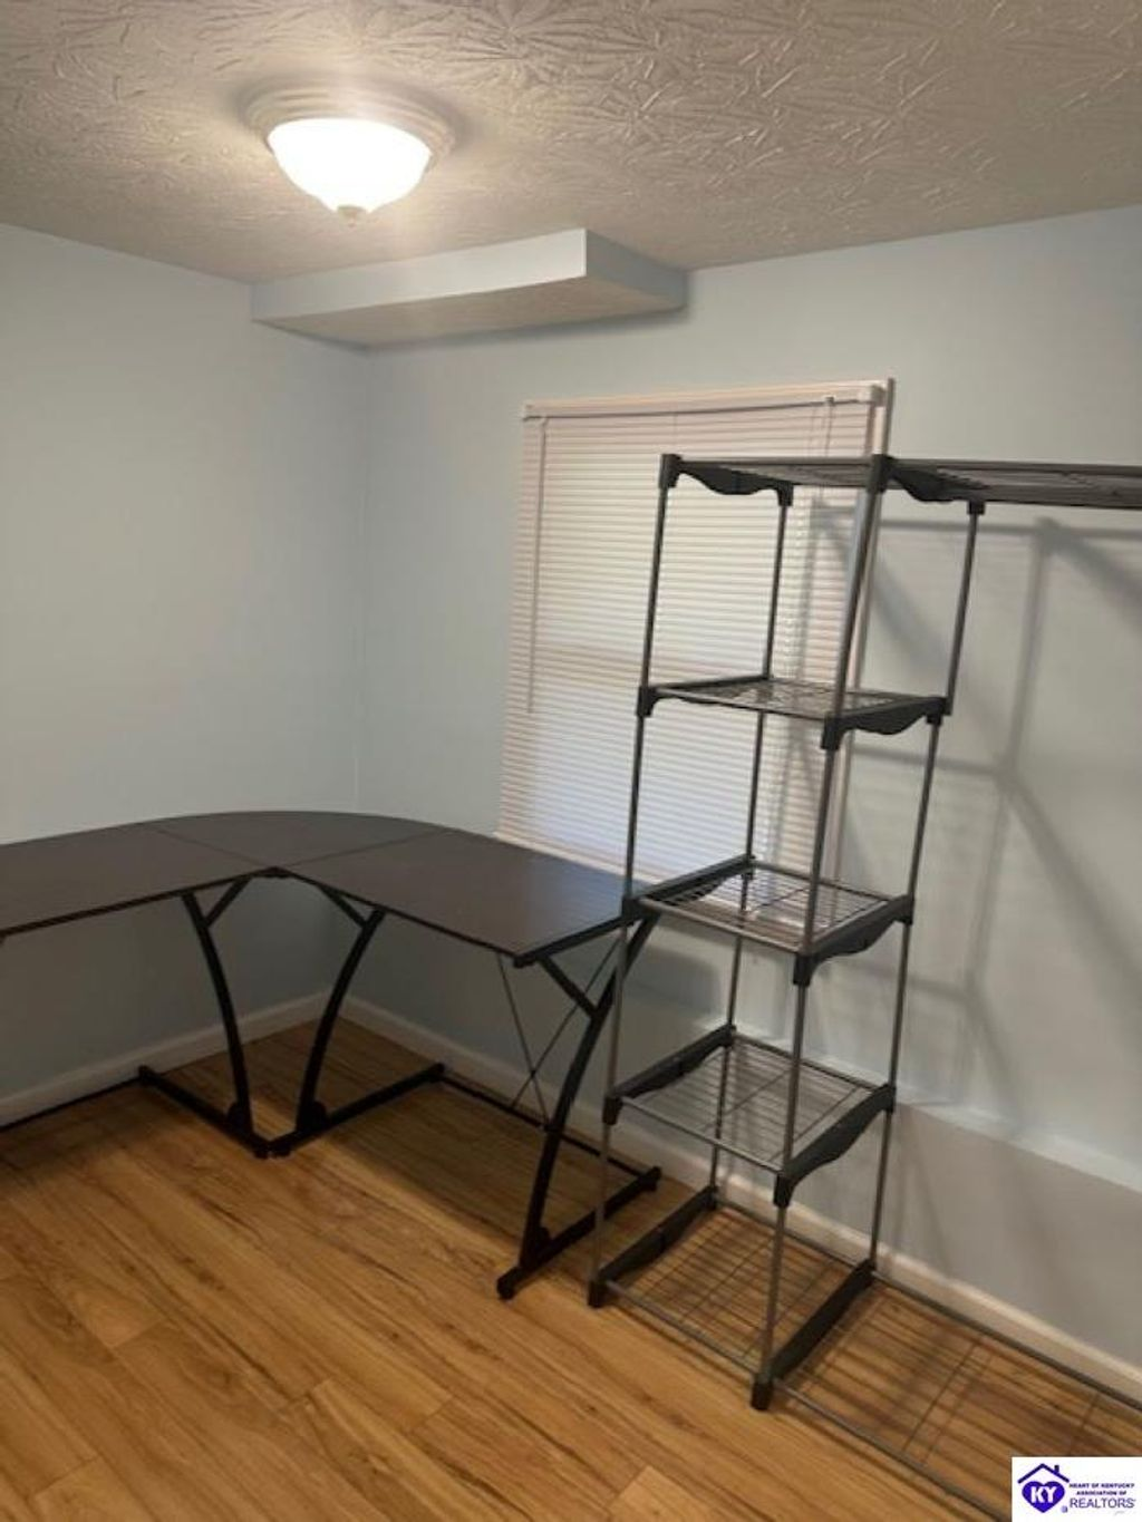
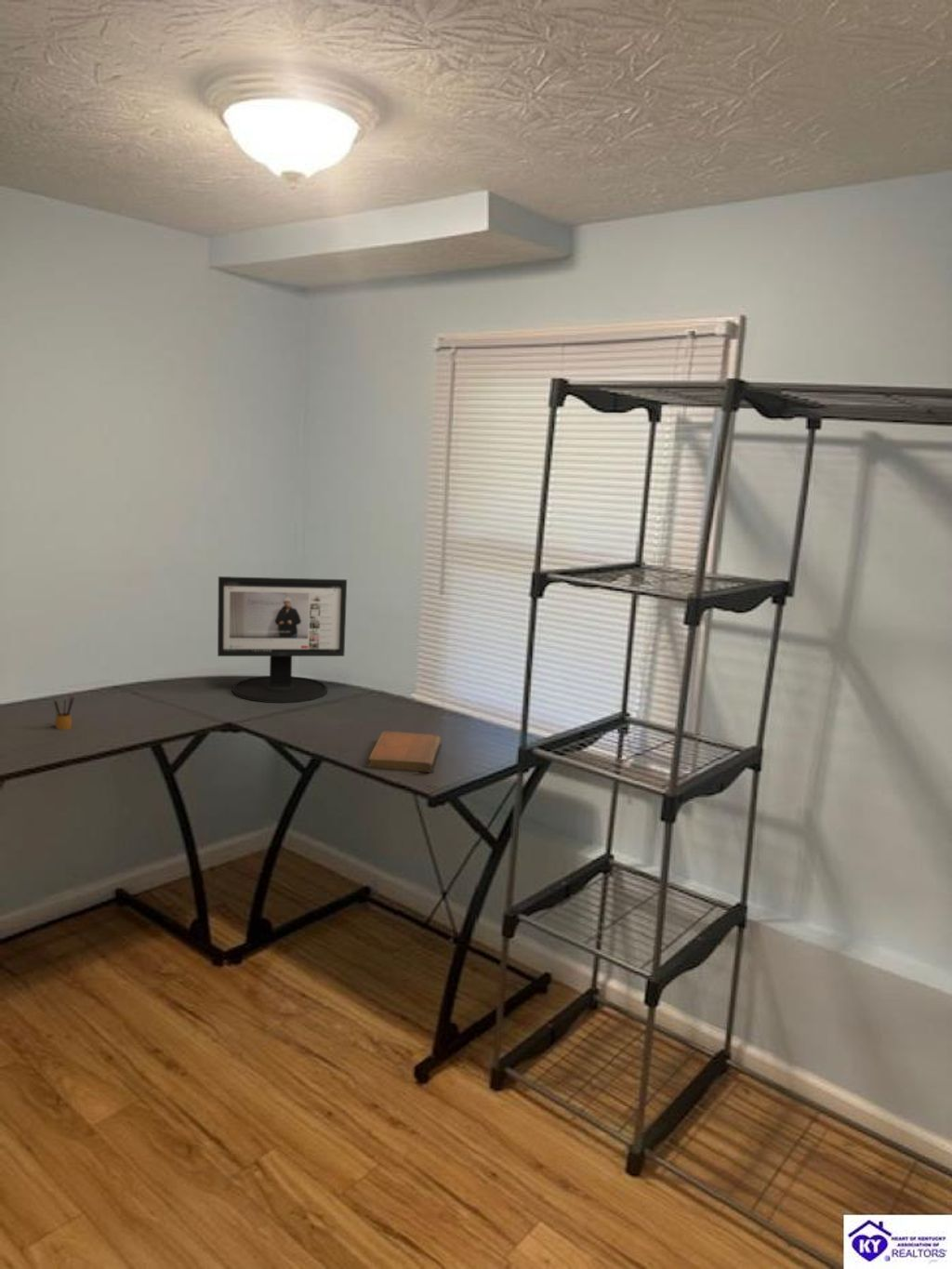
+ notebook [367,731,442,773]
+ pencil box [52,693,76,731]
+ computer monitor [217,575,348,704]
